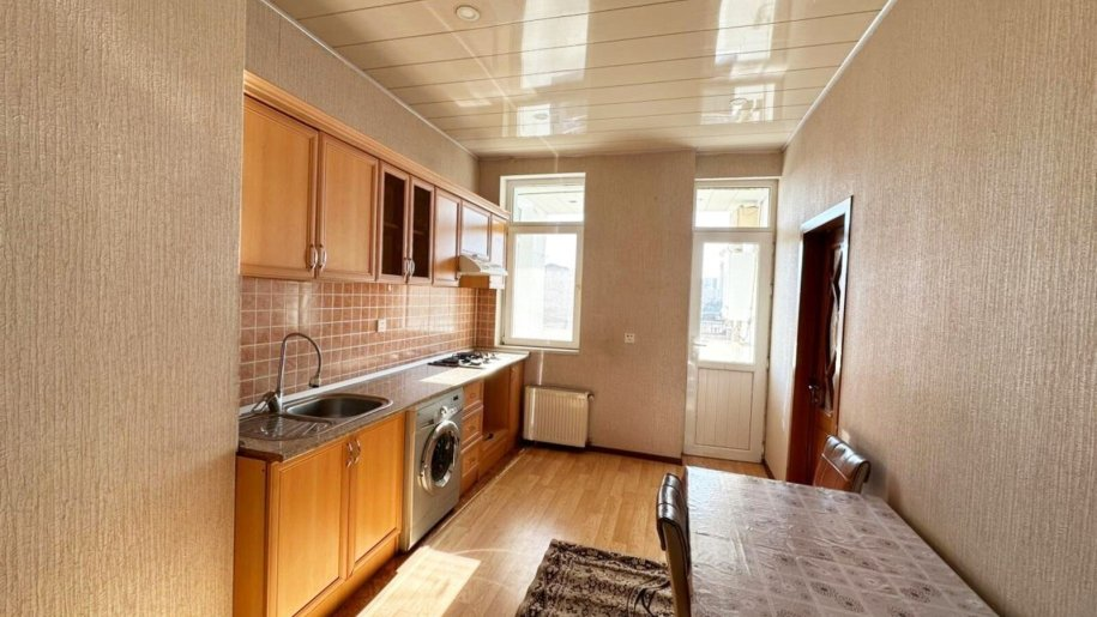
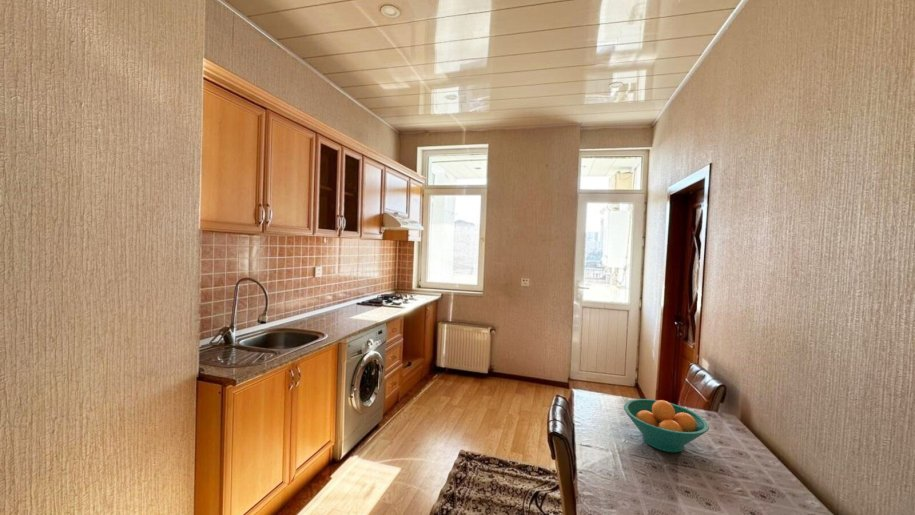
+ fruit bowl [623,398,710,453]
